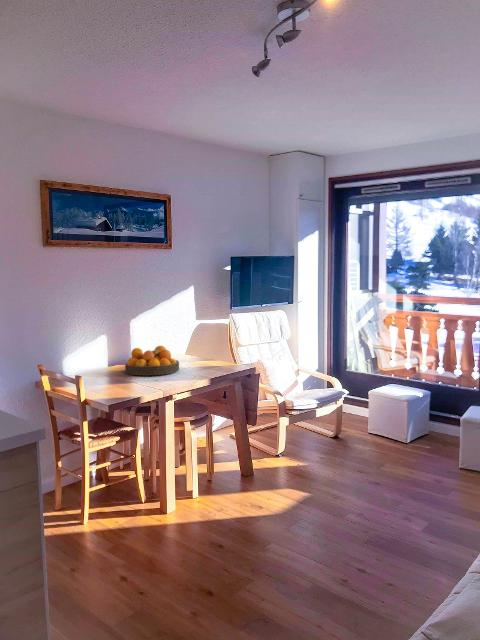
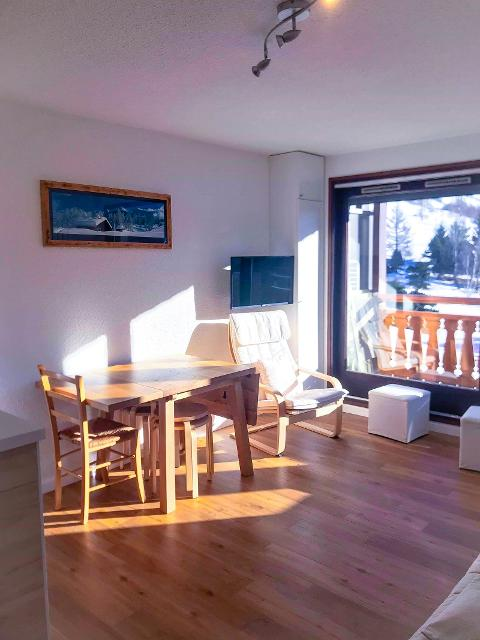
- fruit bowl [124,345,180,376]
